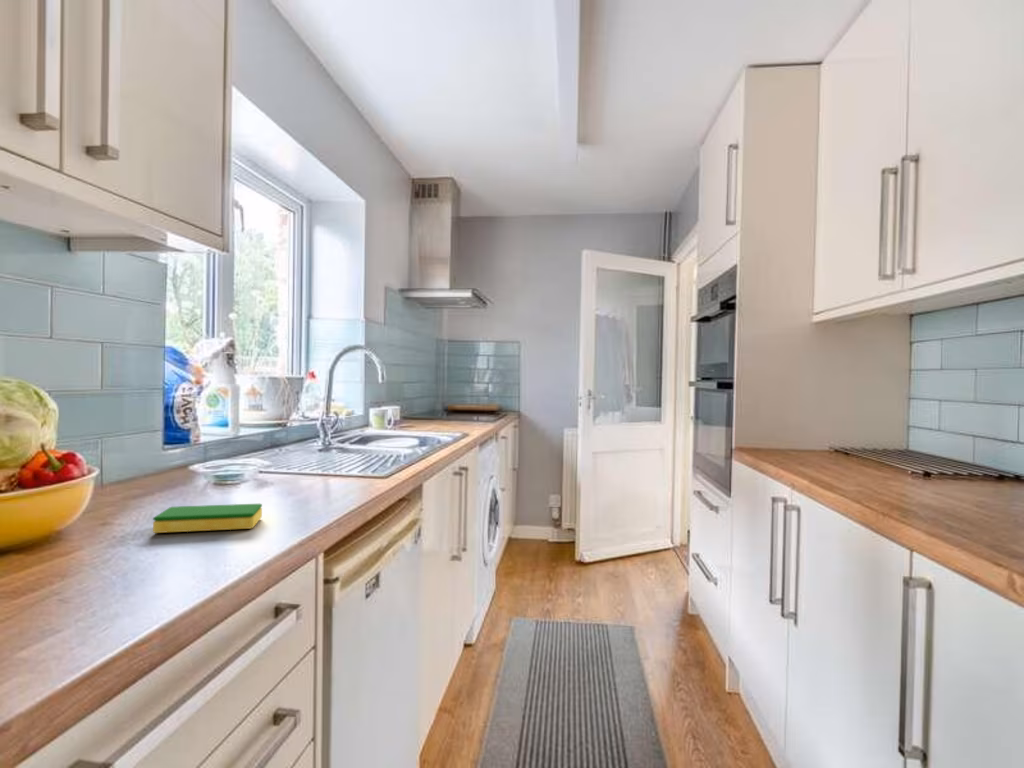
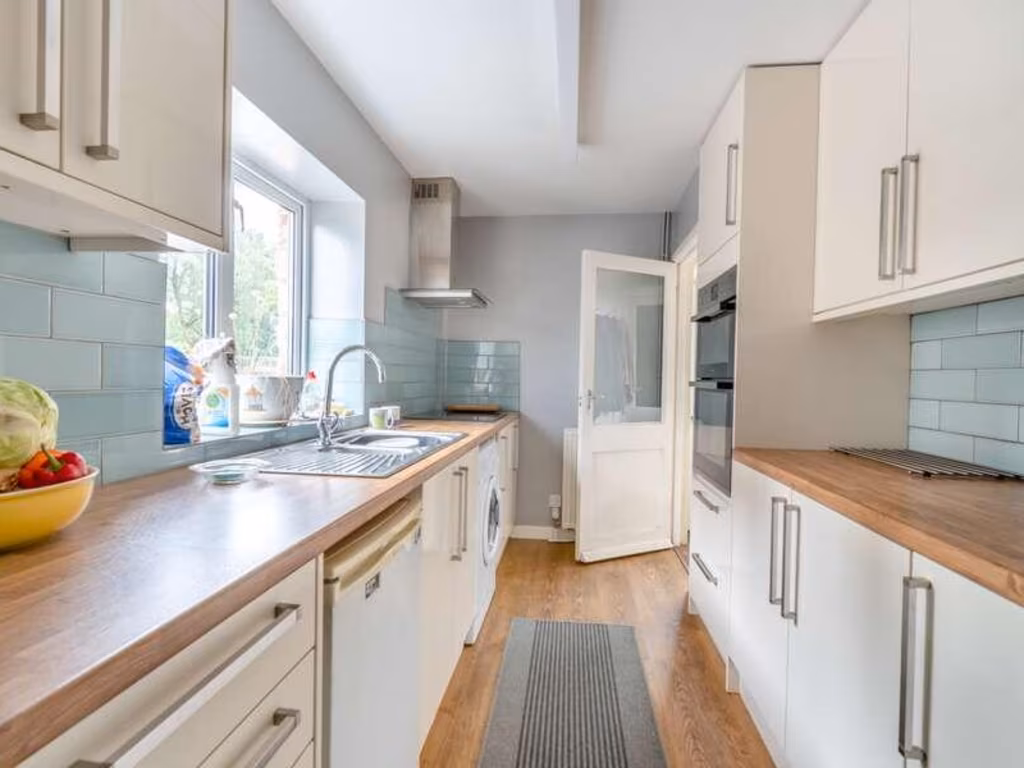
- dish sponge [152,503,263,534]
